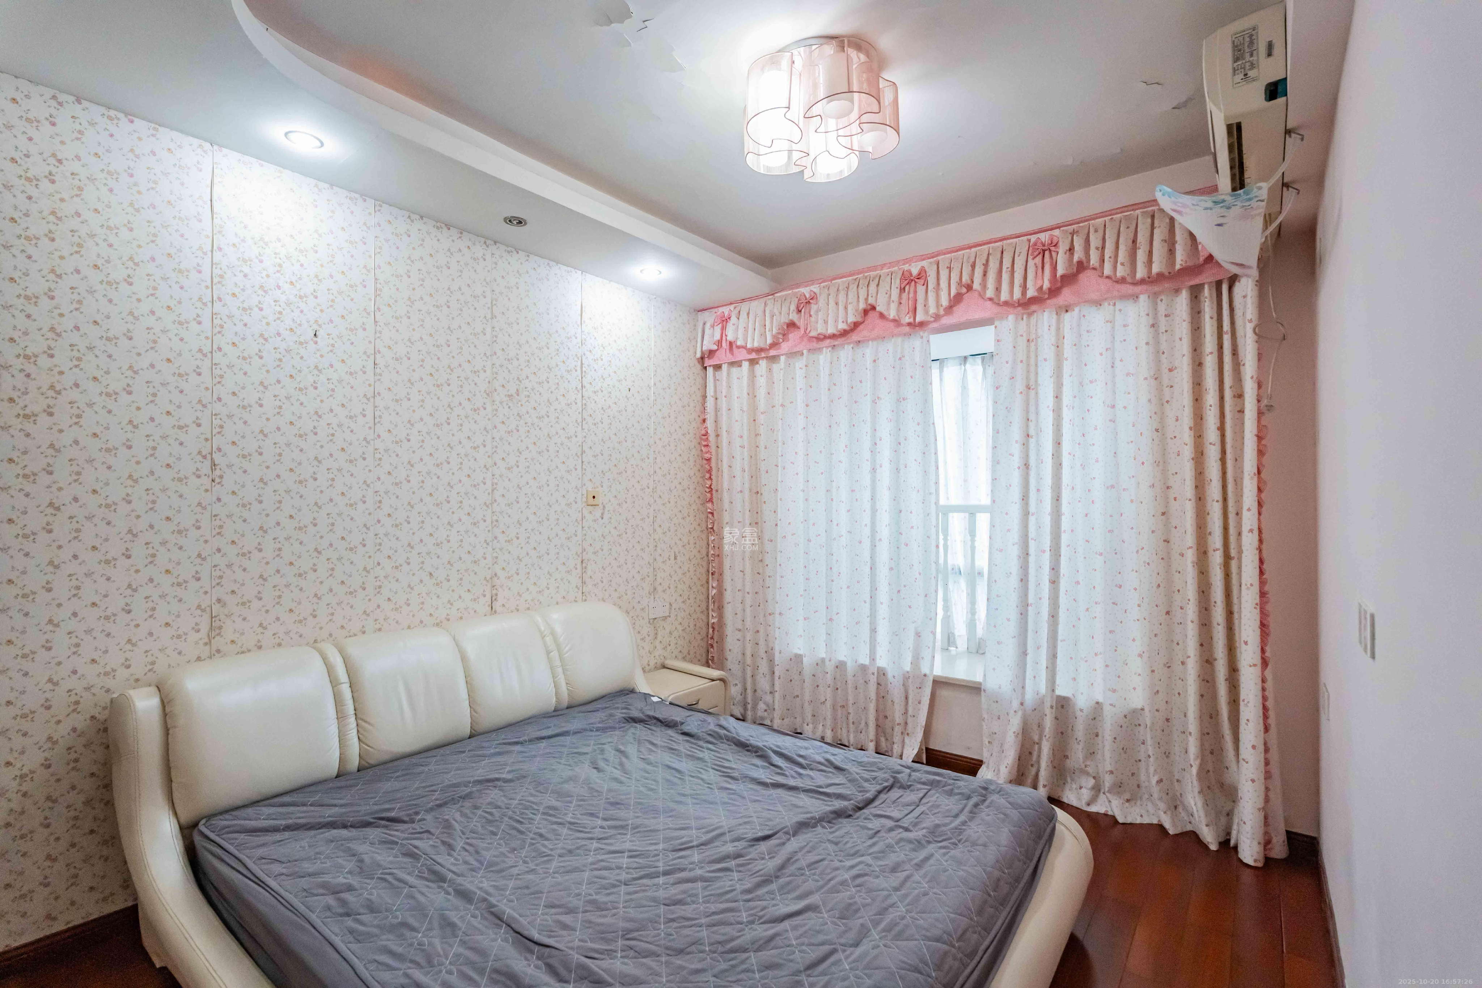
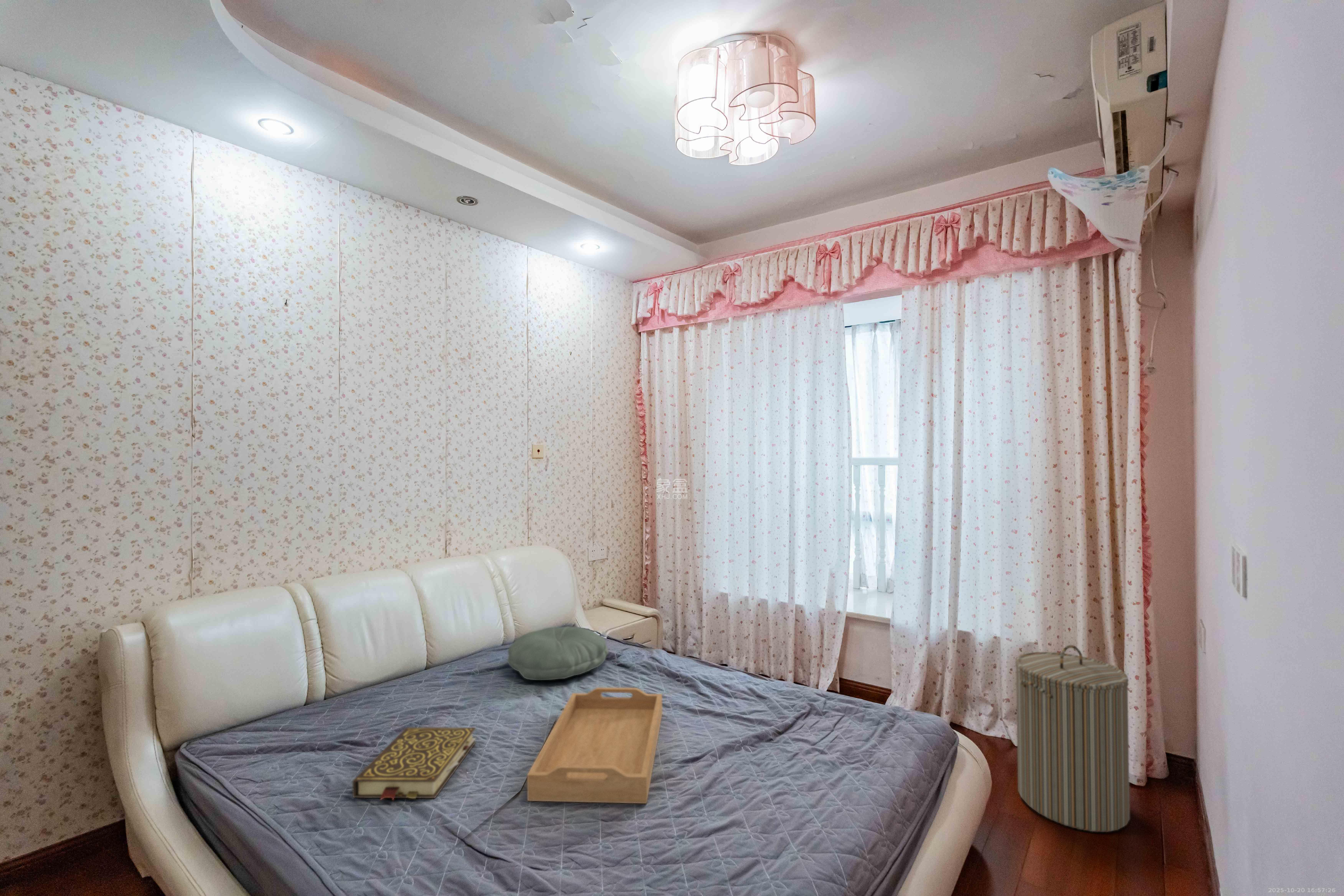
+ laundry hamper [1015,645,1130,832]
+ serving tray [527,687,663,804]
+ book [352,727,476,801]
+ pillow [507,626,609,680]
